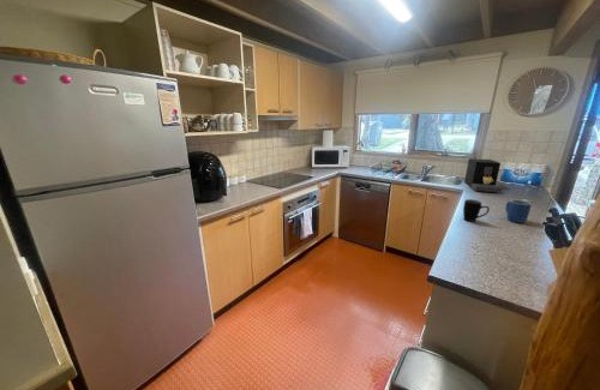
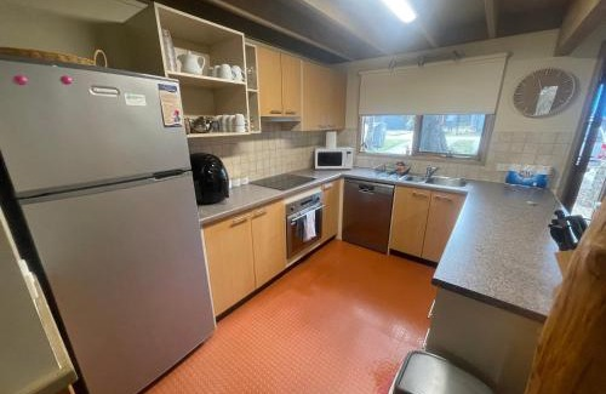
- mug [462,198,491,223]
- coffee maker [463,157,503,193]
- mug [504,199,533,224]
